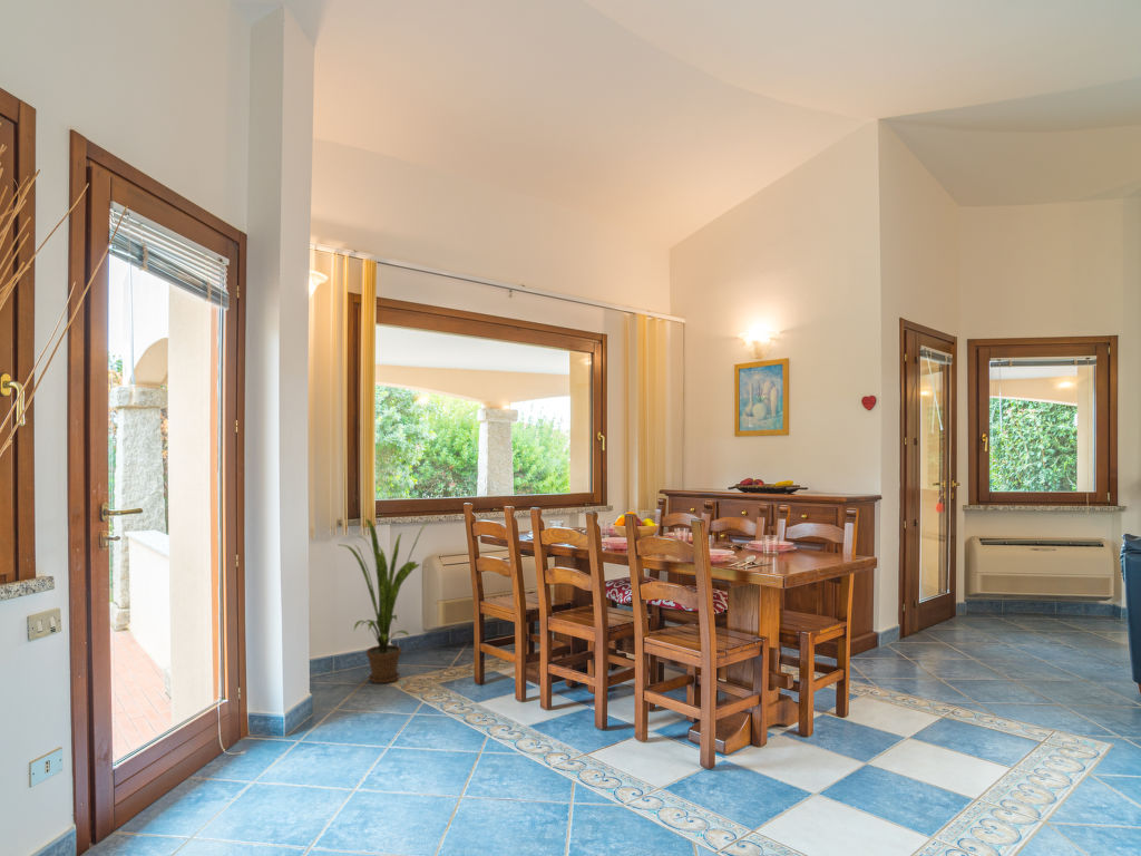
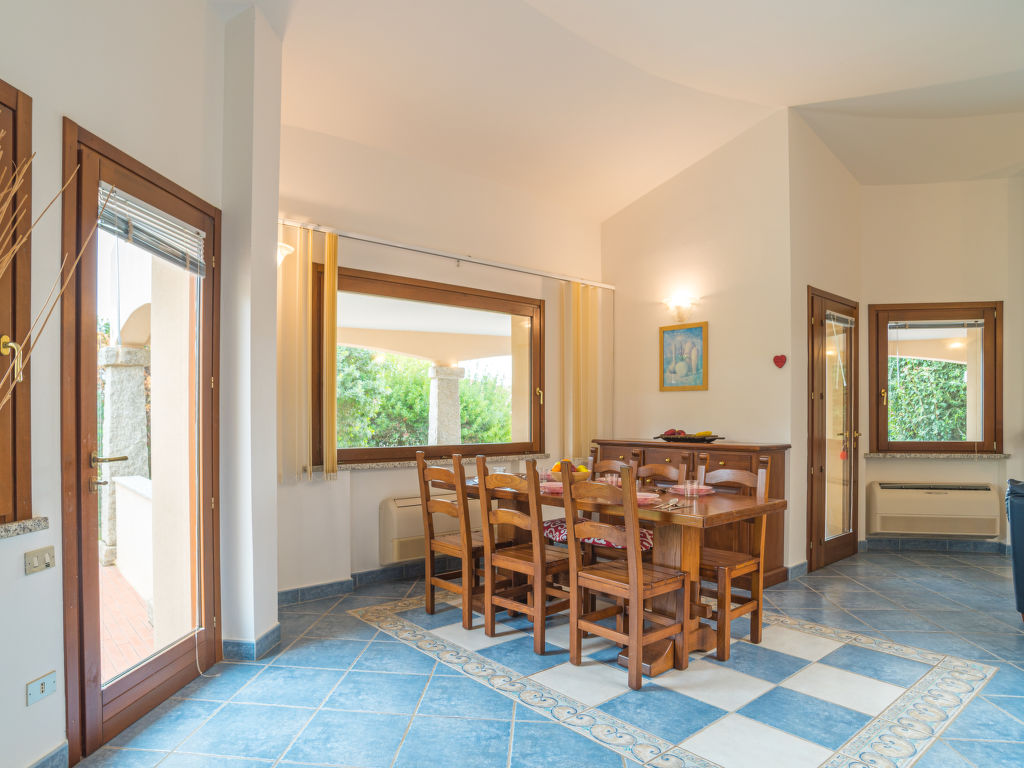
- house plant [339,517,429,684]
